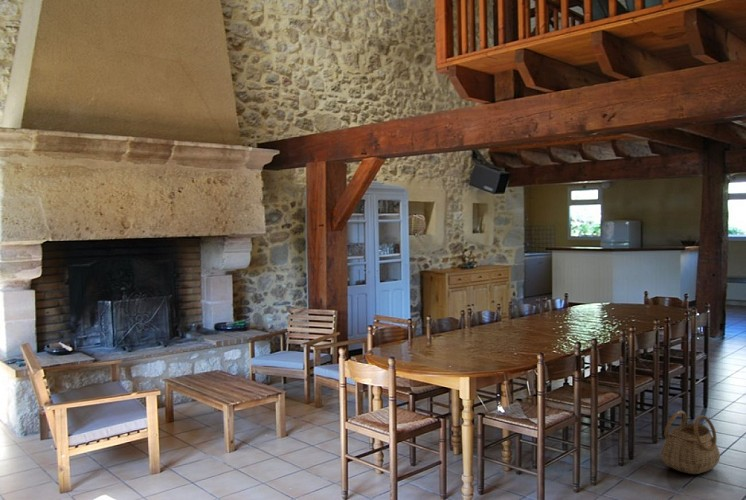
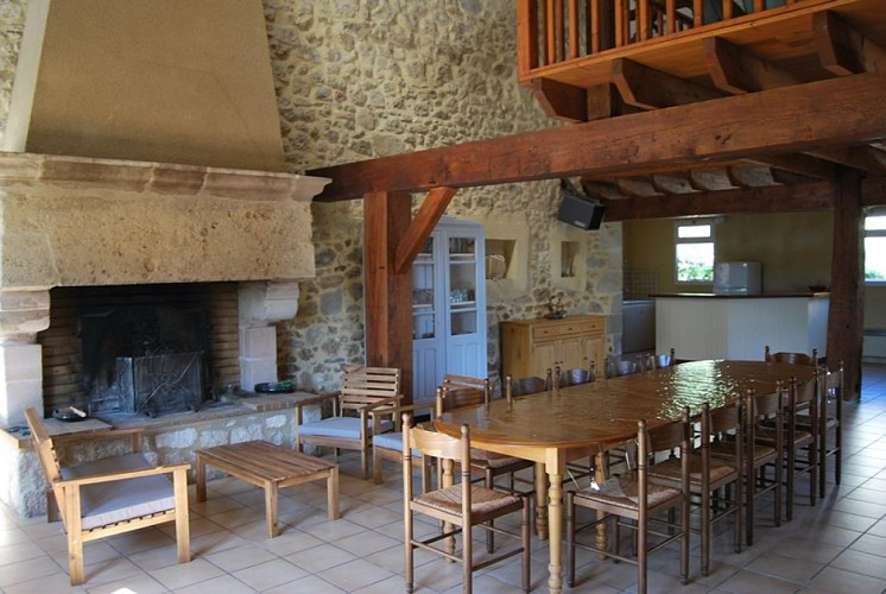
- basket [660,410,721,475]
